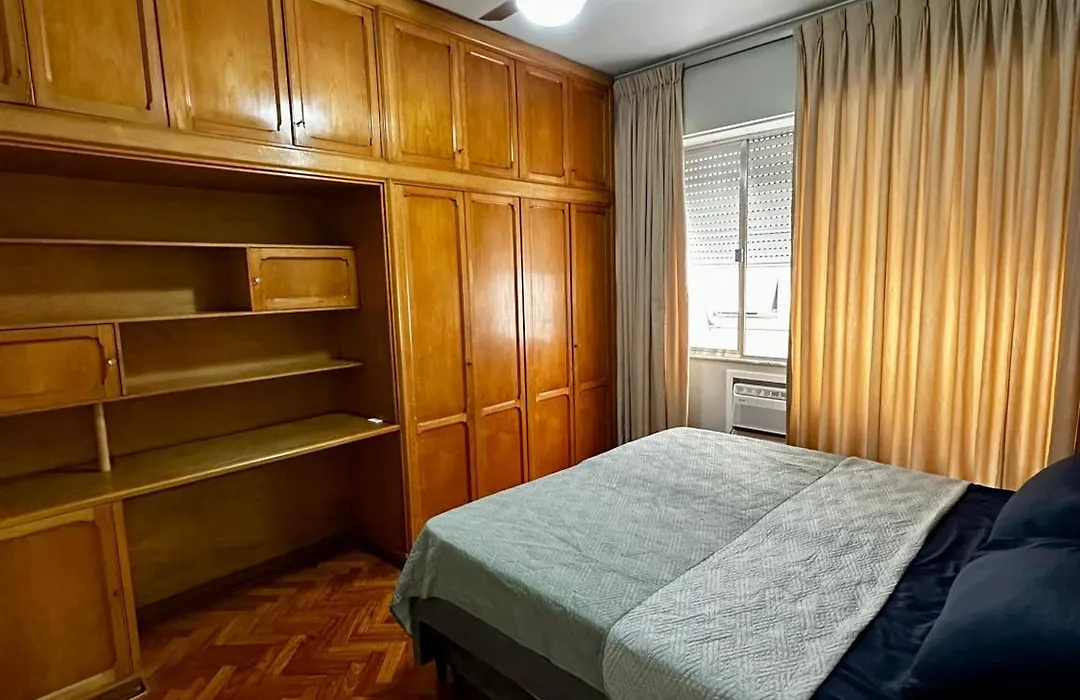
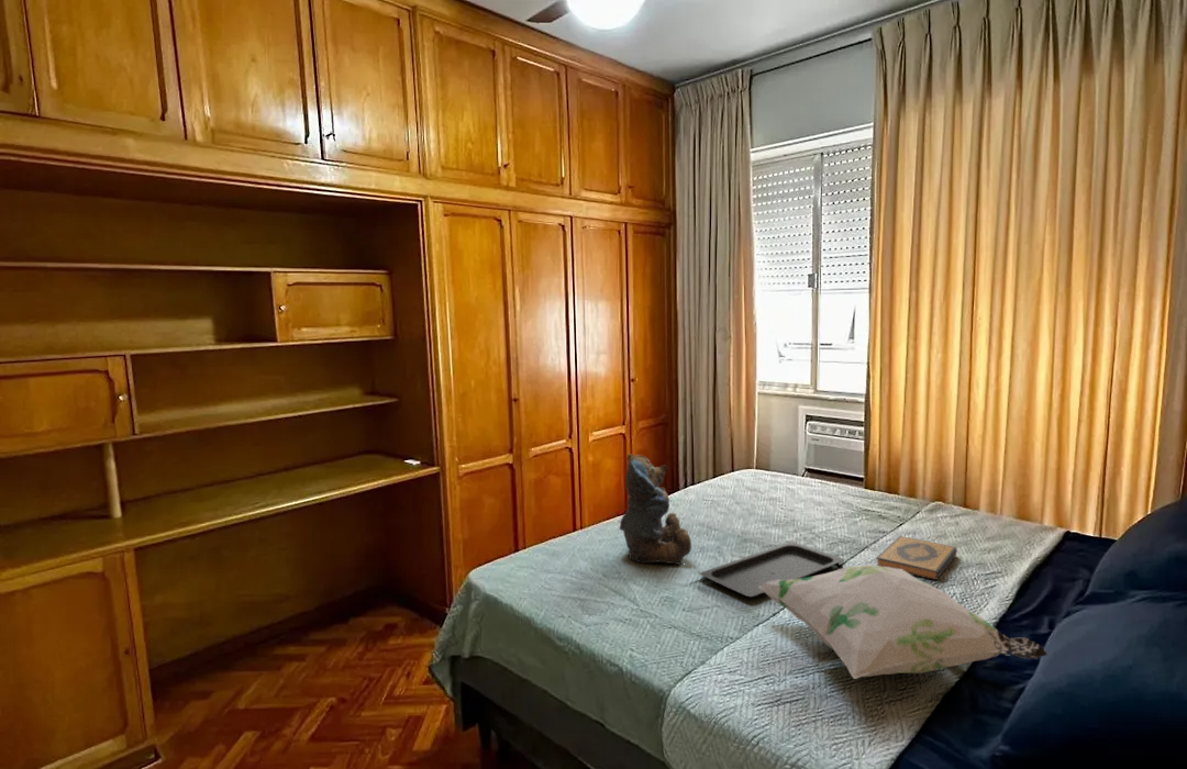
+ decorative pillow [759,564,1049,680]
+ serving tray [699,542,844,599]
+ teddy bear [619,453,692,566]
+ hardback book [875,535,958,581]
